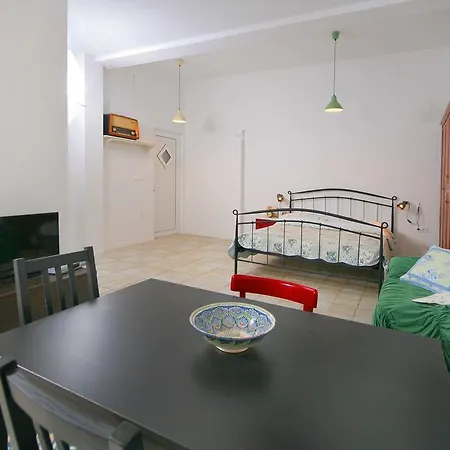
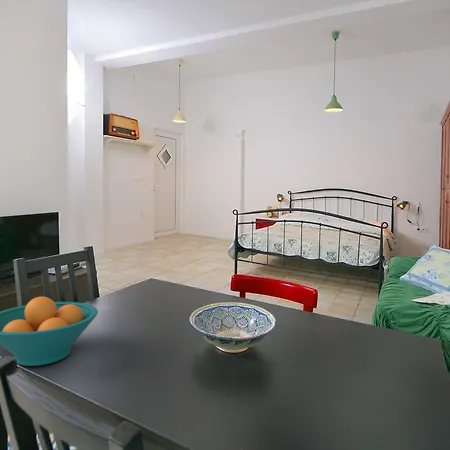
+ fruit bowl [0,296,99,367]
